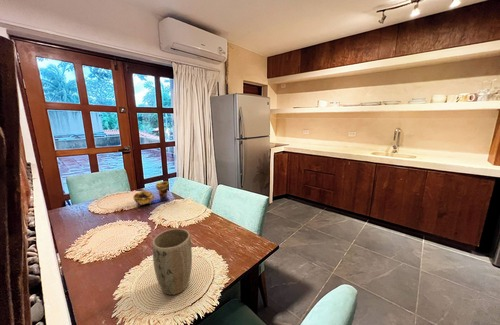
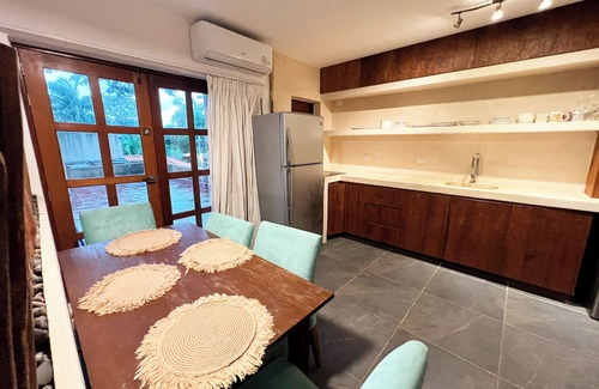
- decorative bowl [132,180,170,206]
- plant pot [151,228,193,296]
